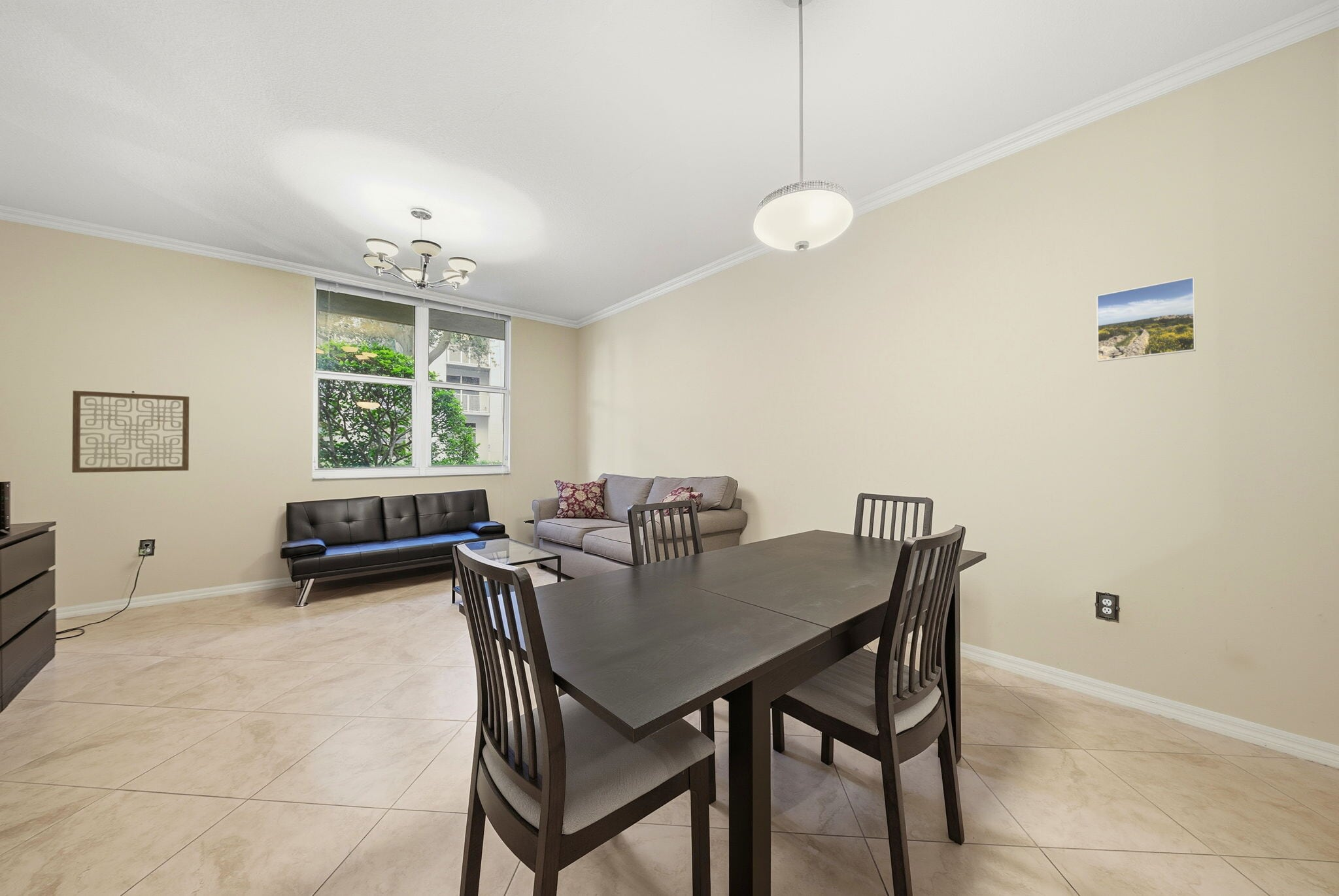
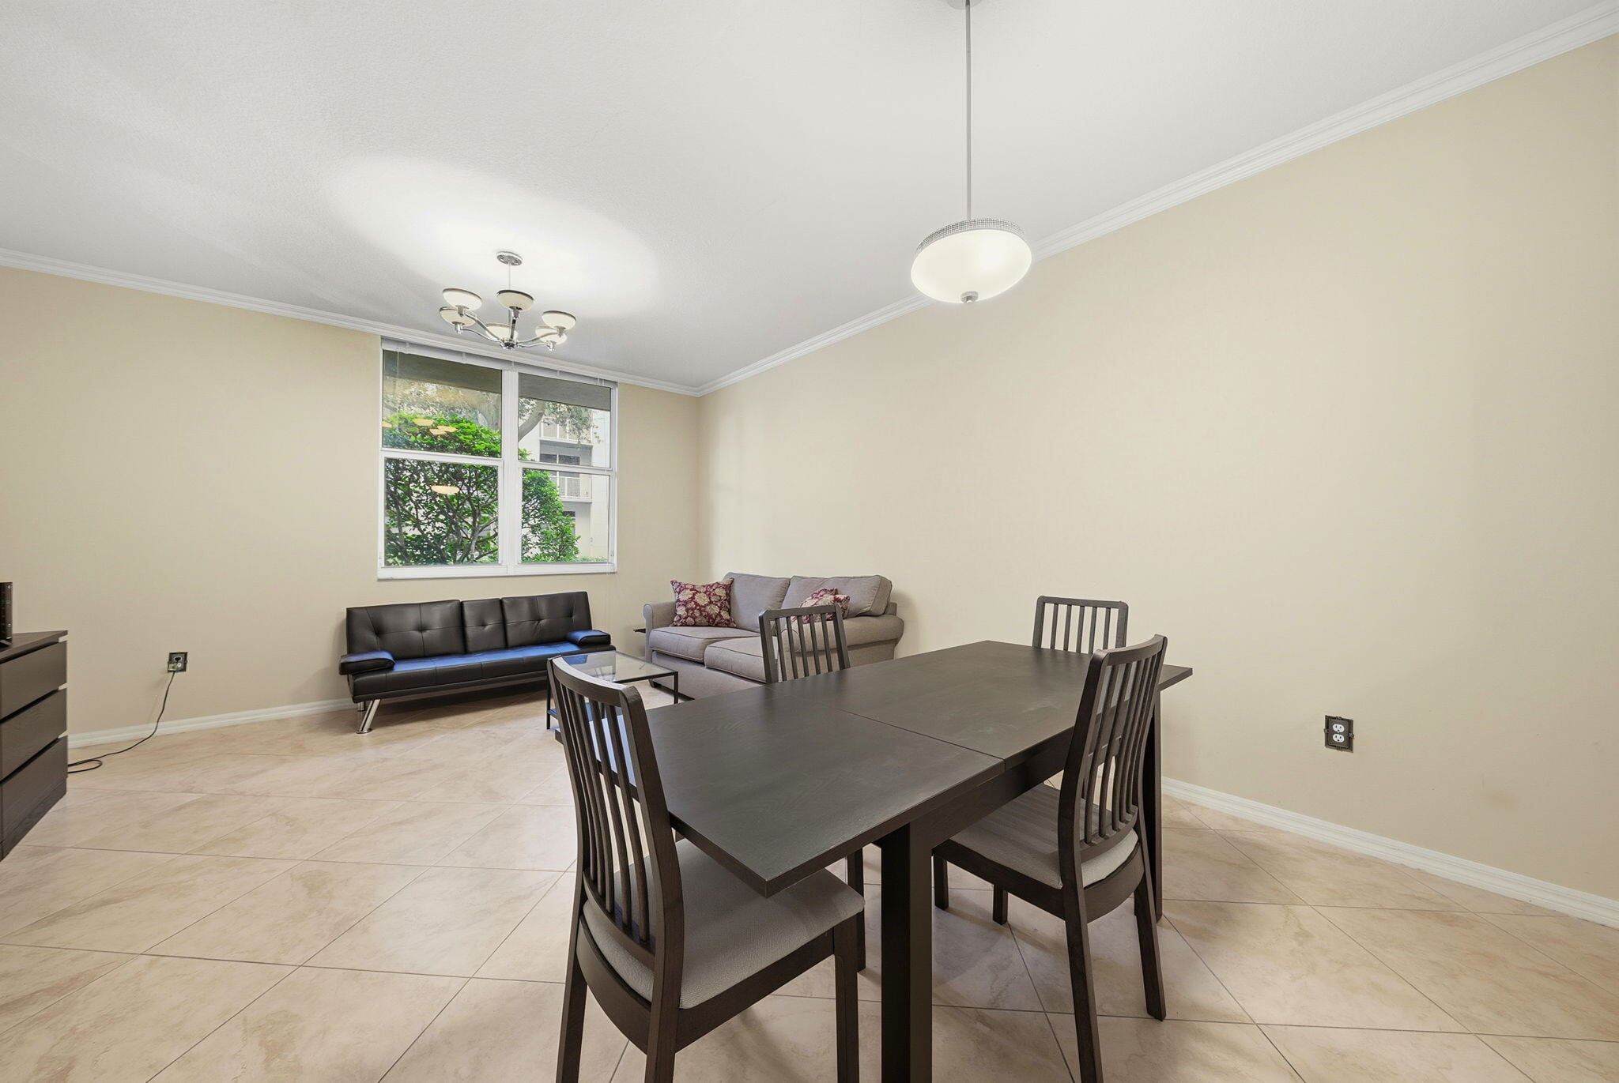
- wall art [71,390,190,473]
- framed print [1096,276,1196,363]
